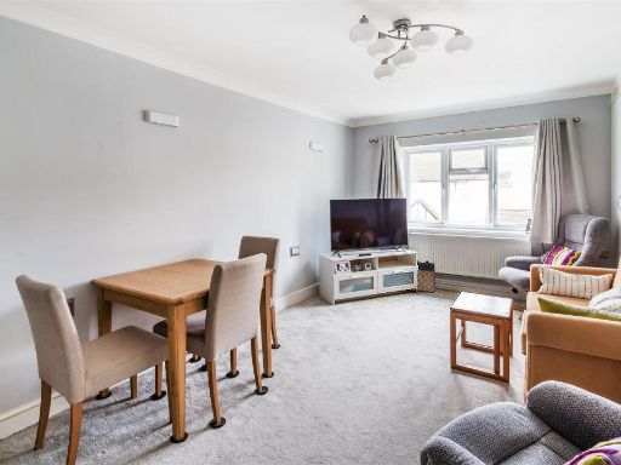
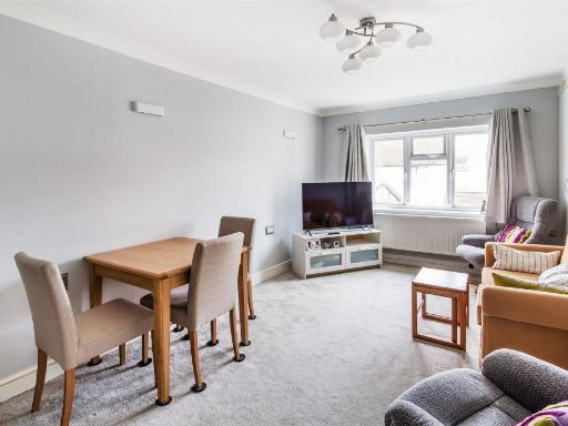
- bag [412,259,437,293]
